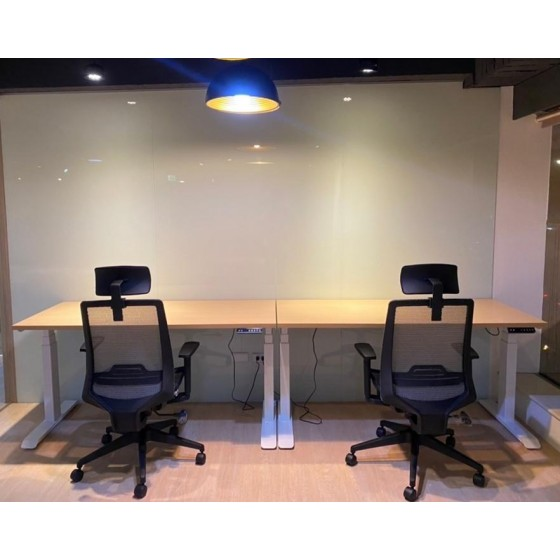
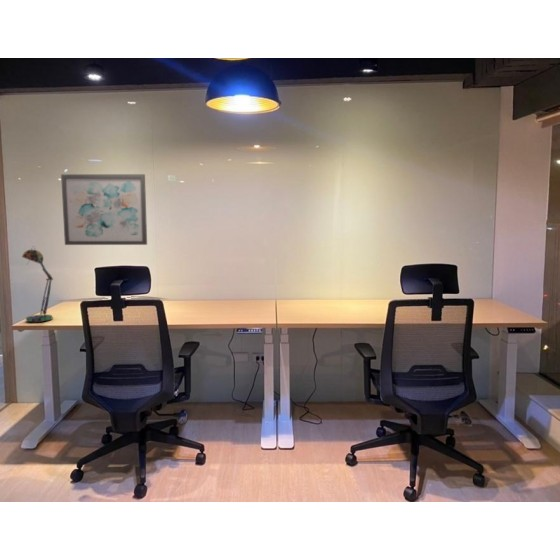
+ wall art [60,173,148,246]
+ desk lamp [21,245,54,323]
